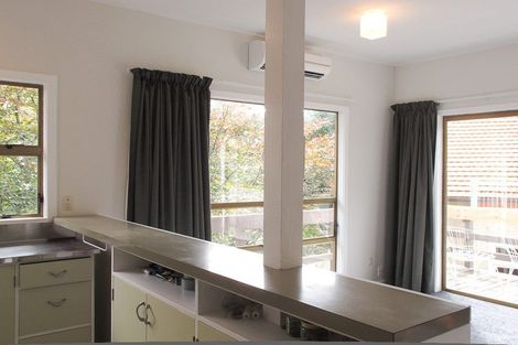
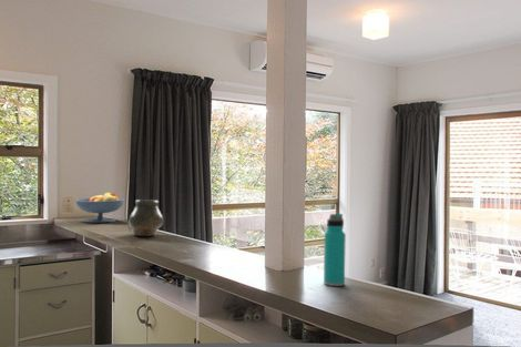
+ fruit bowl [74,192,125,224]
+ vase [127,198,164,237]
+ water bottle [323,213,347,287]
